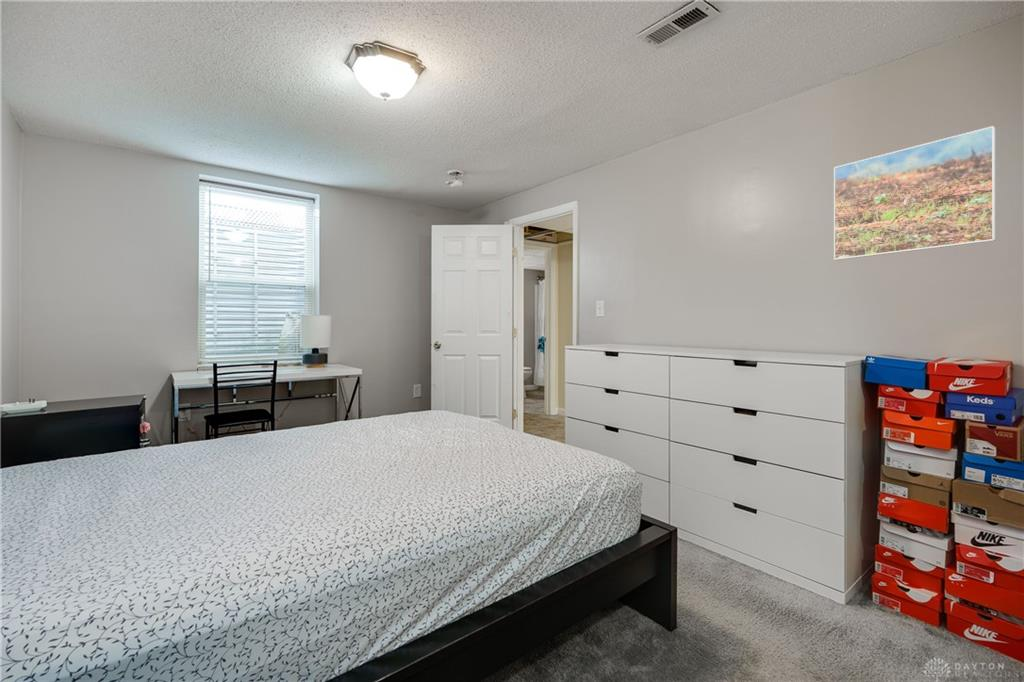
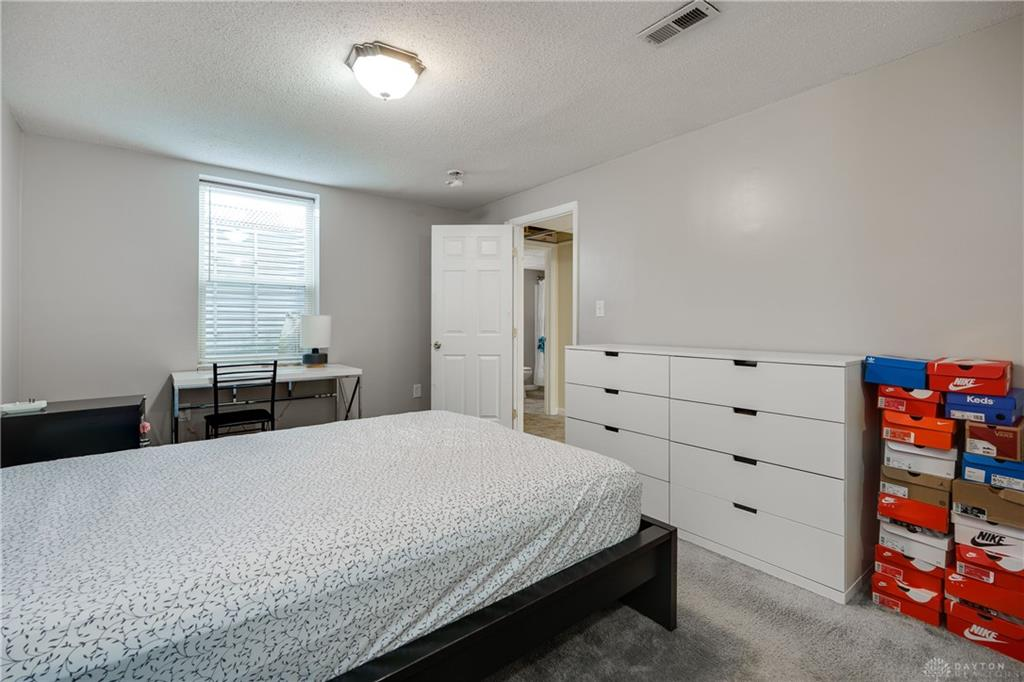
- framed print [833,125,996,261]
